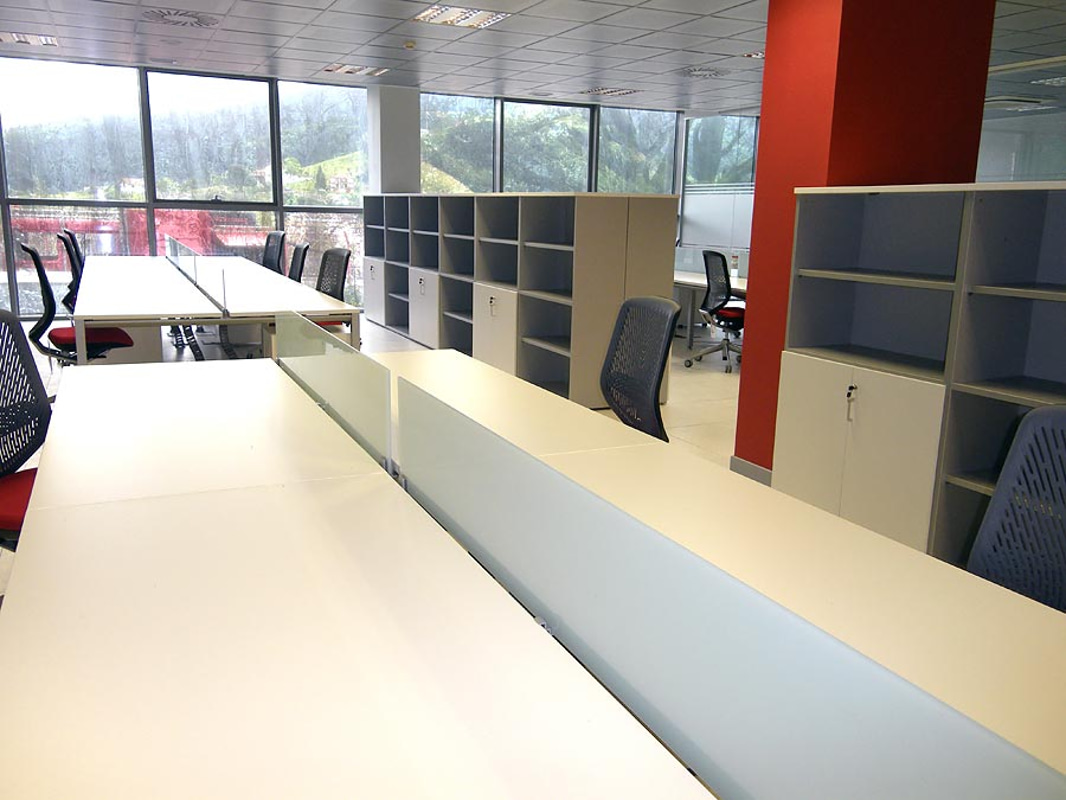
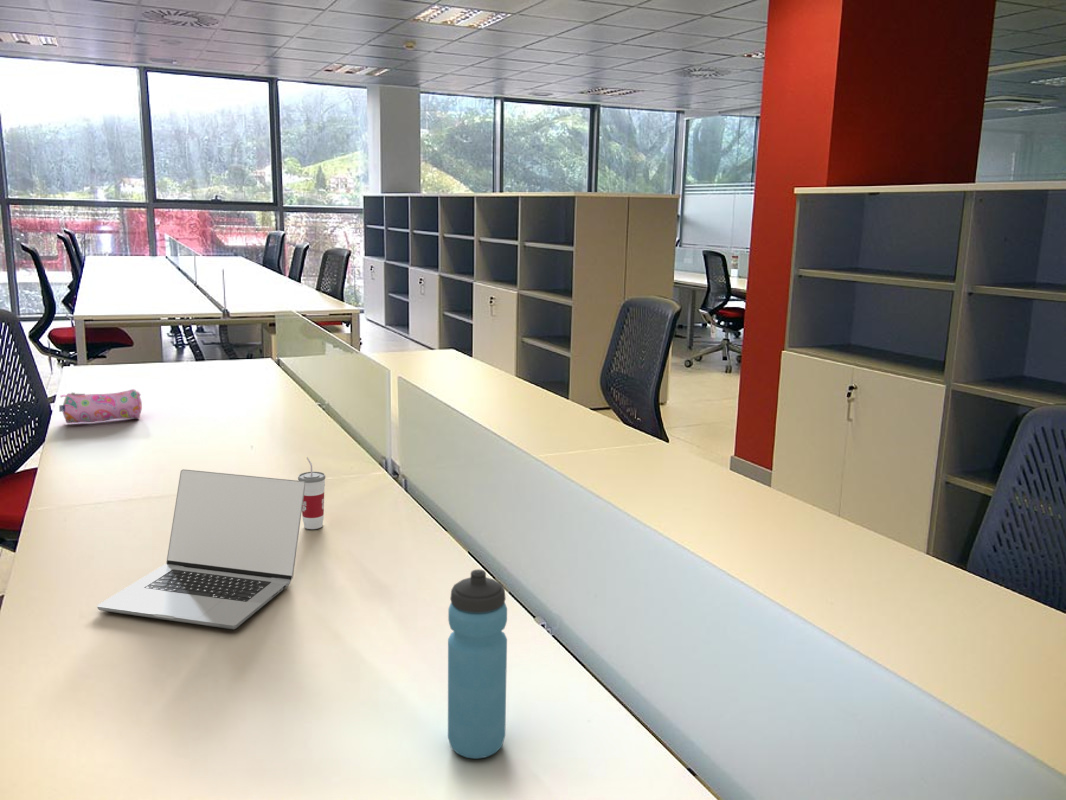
+ pencil case [58,388,143,424]
+ water bottle [447,568,508,760]
+ cup [297,456,326,530]
+ laptop [96,468,305,630]
